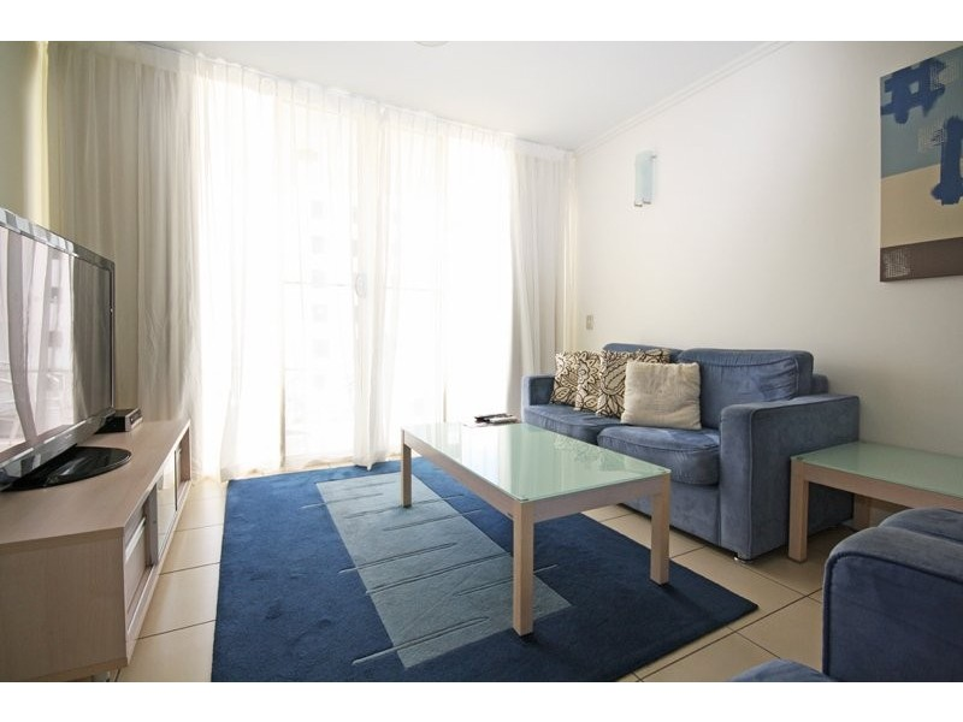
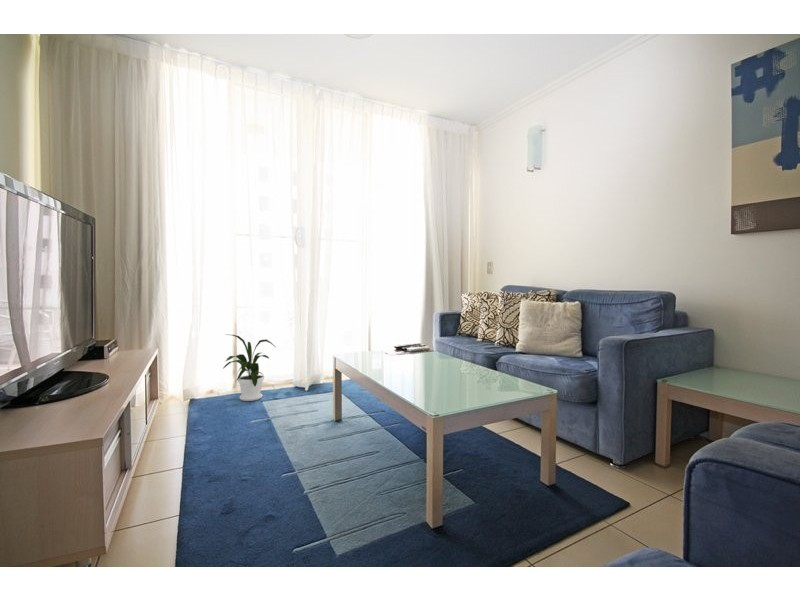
+ house plant [222,333,275,402]
